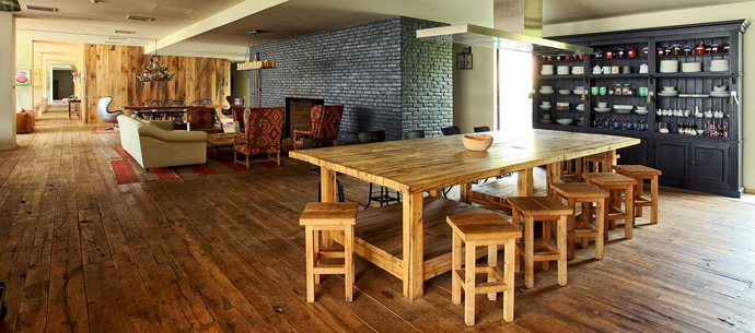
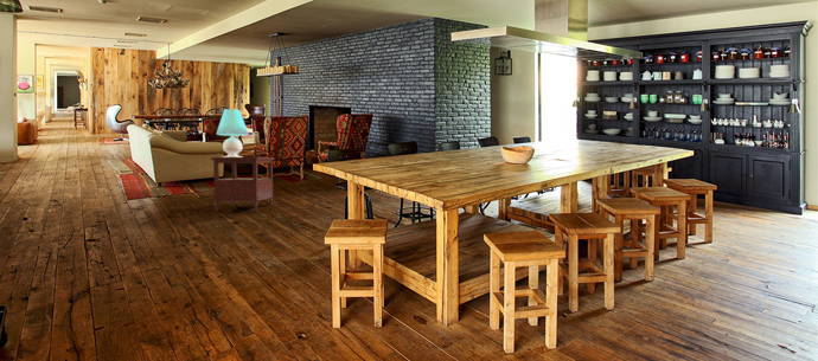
+ side table [210,156,275,212]
+ table lamp [216,108,250,157]
